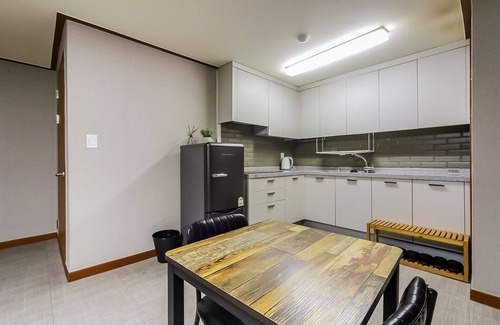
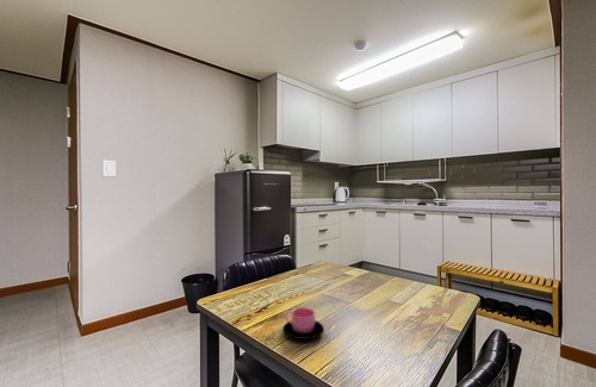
+ cup [281,306,325,341]
